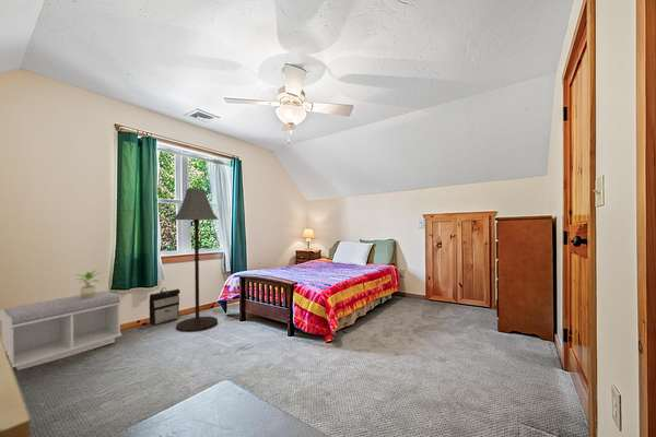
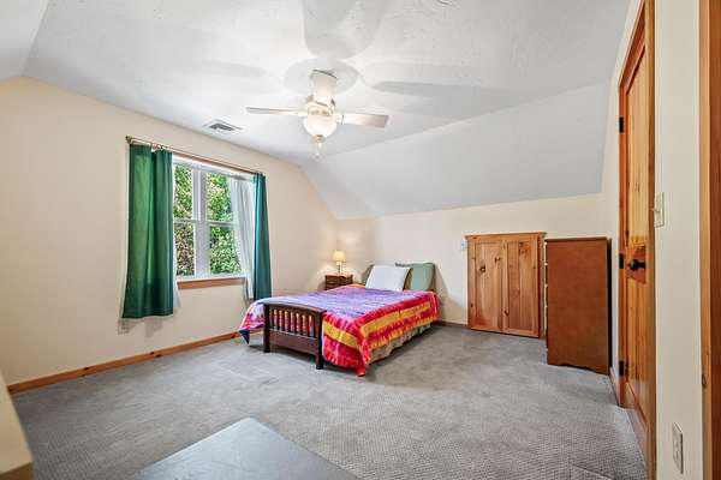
- potted plant [72,268,104,298]
- backpack [149,286,181,326]
- floor lamp [172,188,220,333]
- bench [0,290,122,371]
